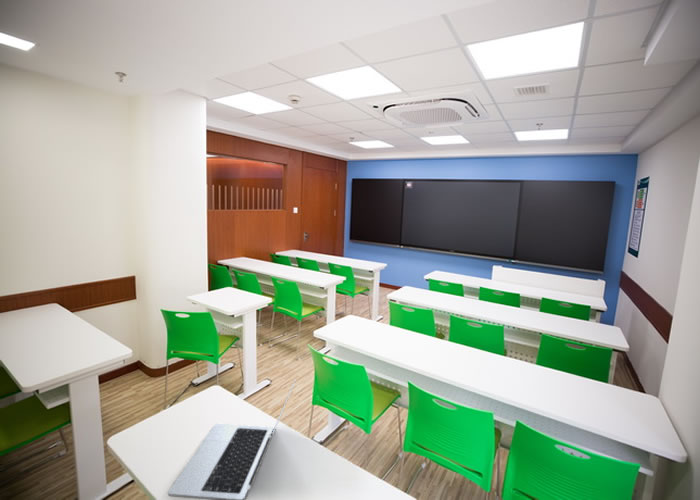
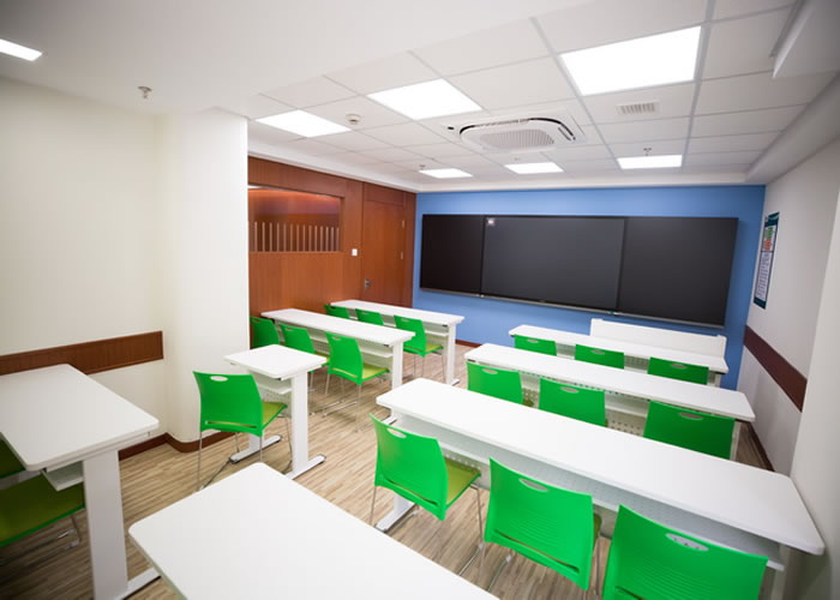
- laptop [167,378,297,500]
